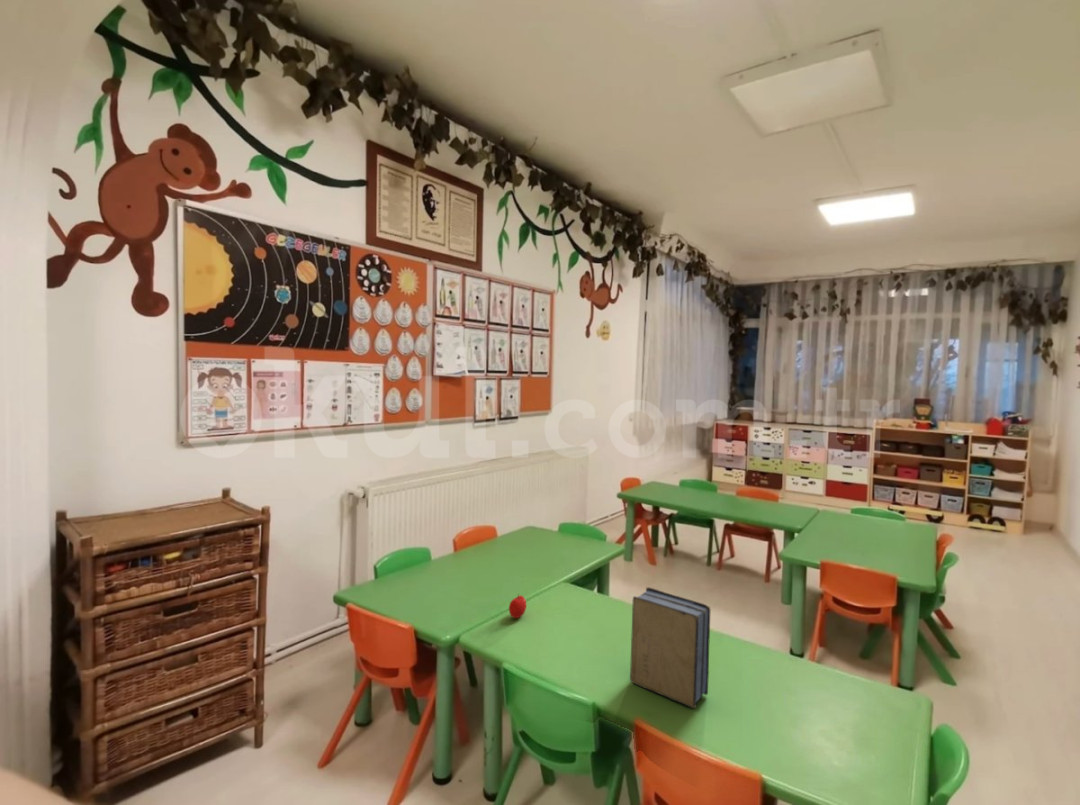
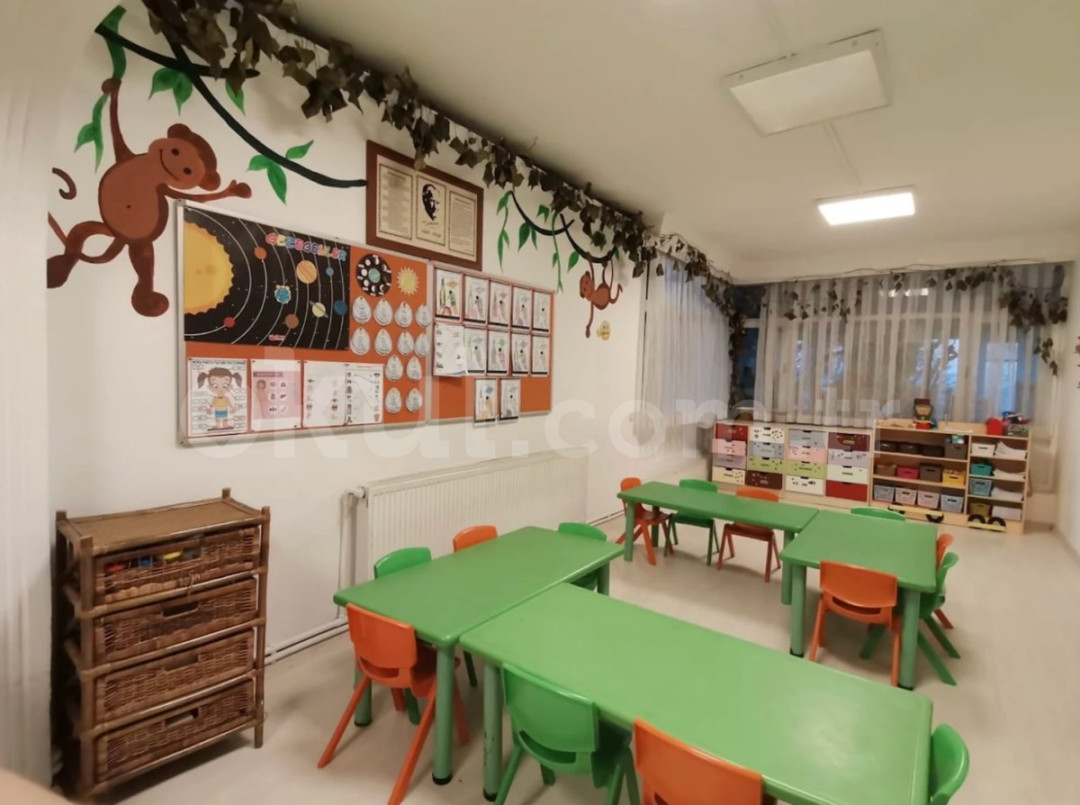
- book [629,586,711,709]
- apple [508,593,527,619]
